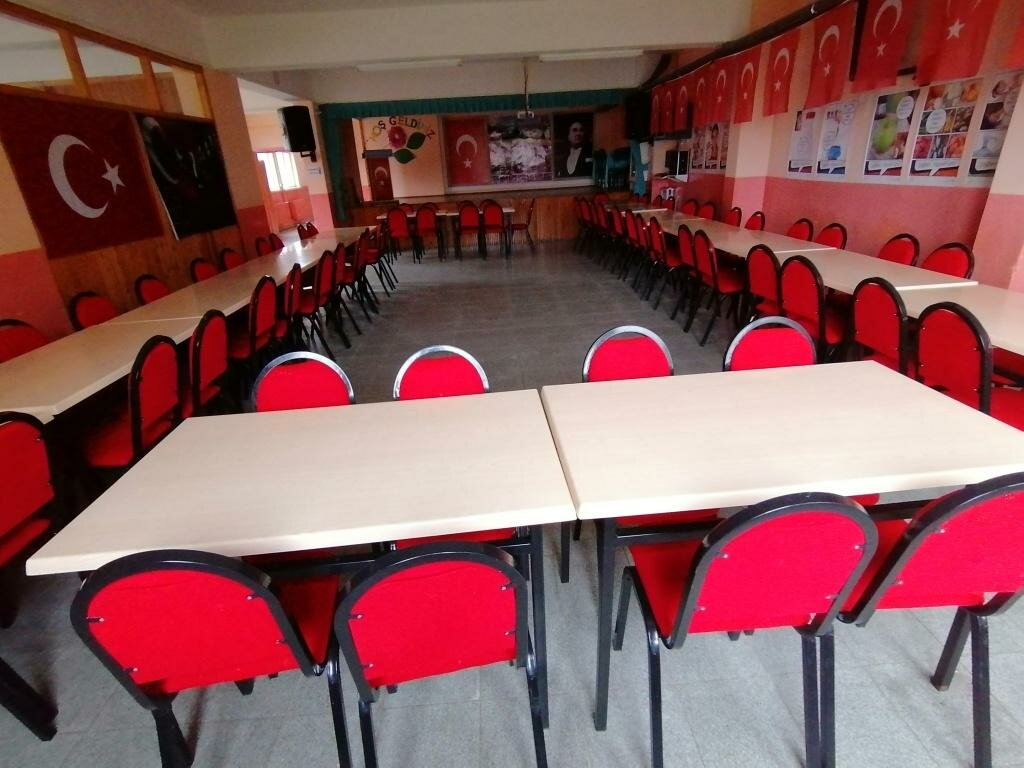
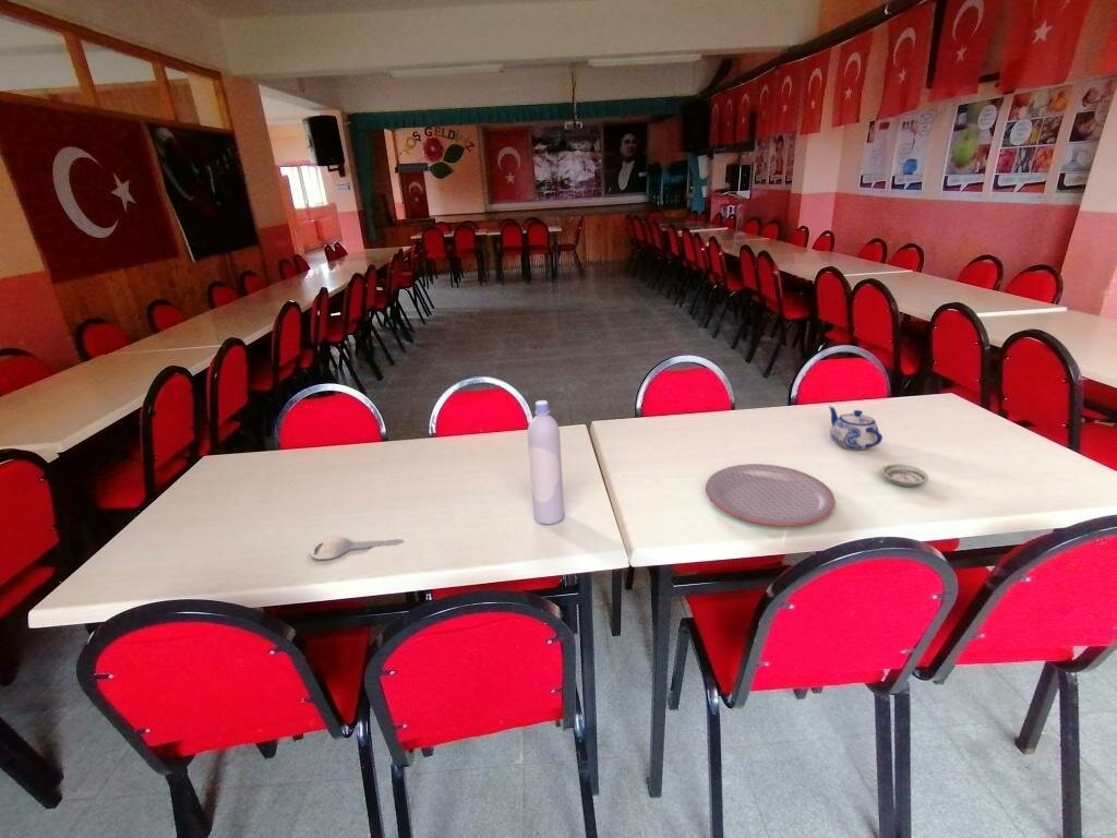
+ plate [705,463,837,527]
+ teapot [828,405,884,452]
+ saucer [880,463,929,488]
+ key [308,537,405,561]
+ bottle [527,399,565,526]
